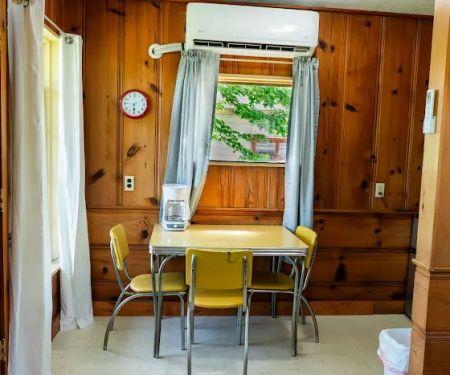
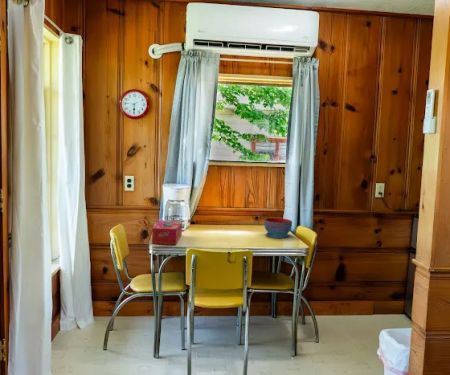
+ tissue box [151,219,183,246]
+ bowl [263,217,293,239]
